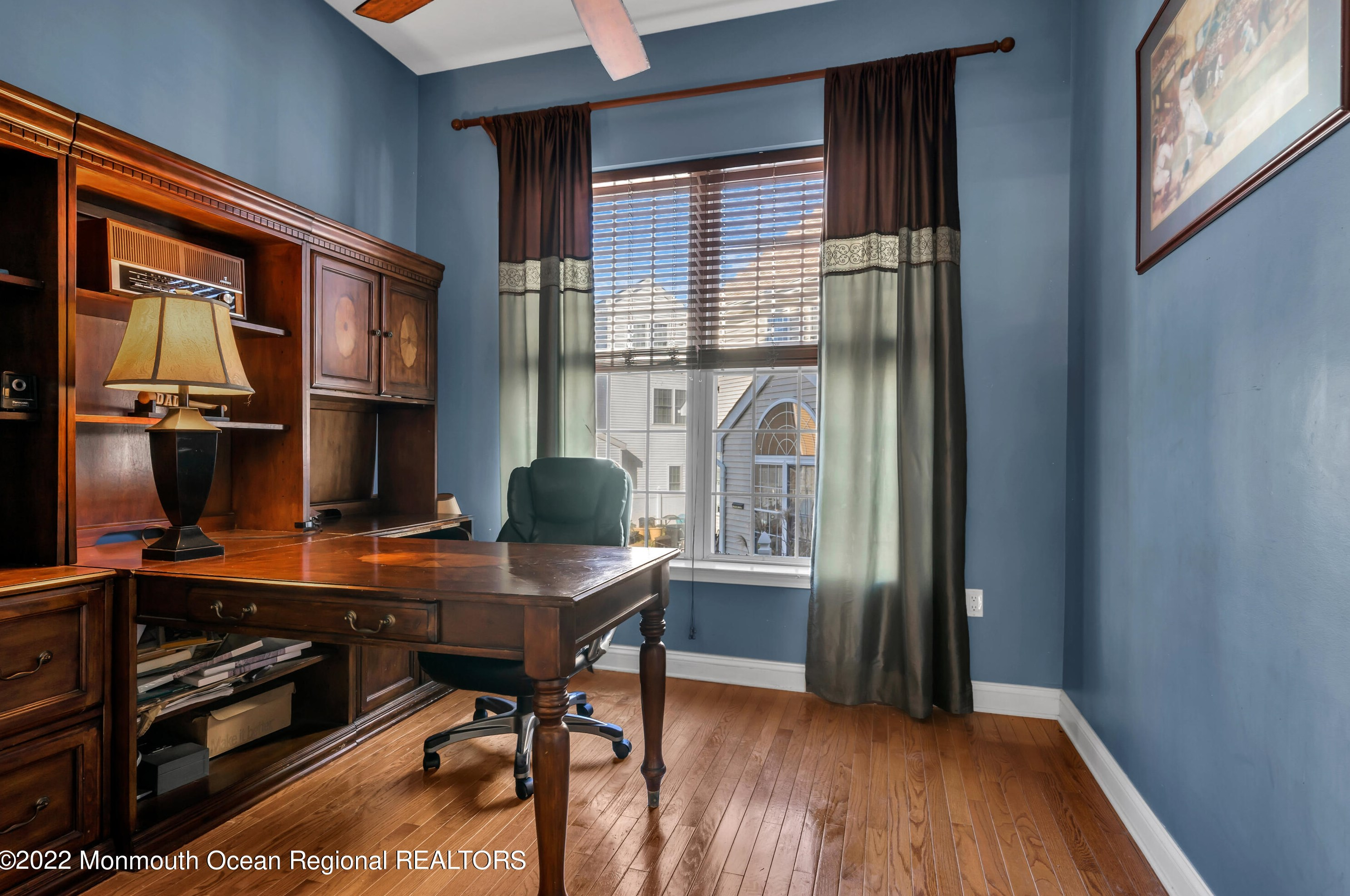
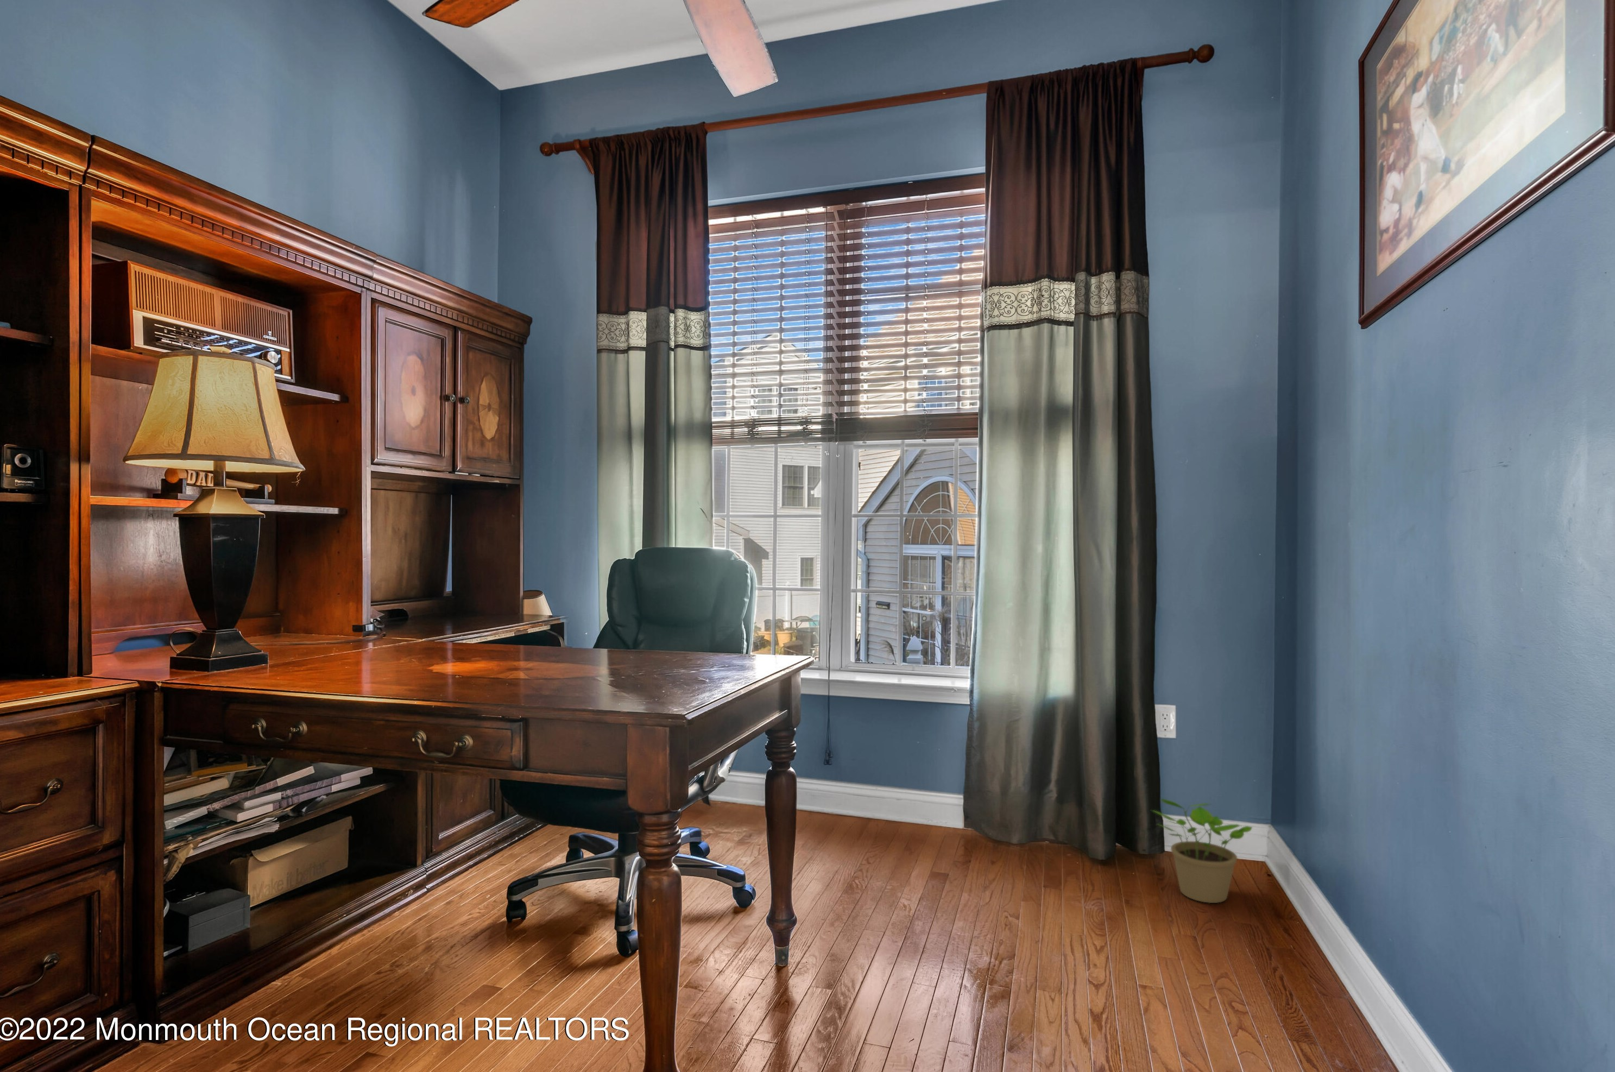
+ potted plant [1151,798,1253,903]
